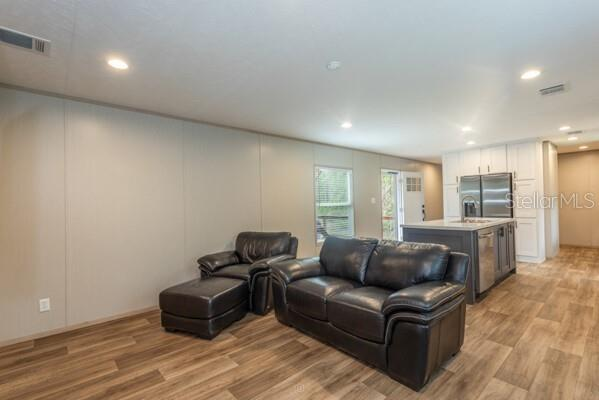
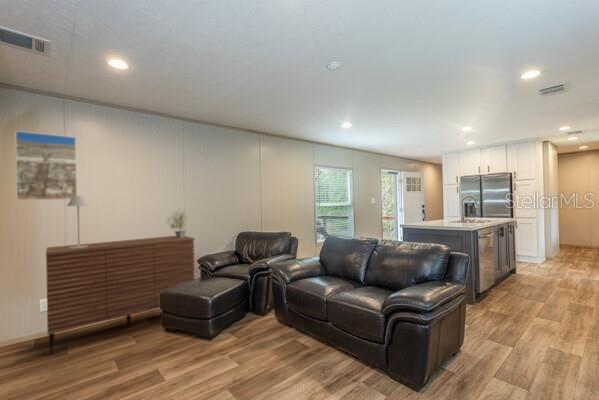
+ potted plant [166,207,189,238]
+ table lamp [66,195,90,248]
+ sideboard [45,235,196,355]
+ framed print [15,130,78,201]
